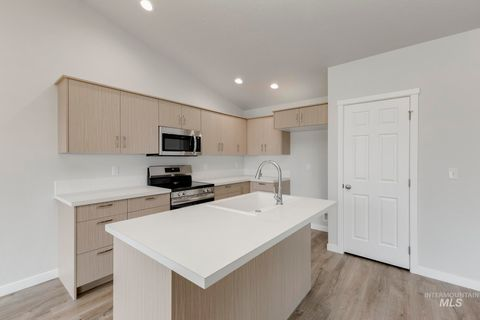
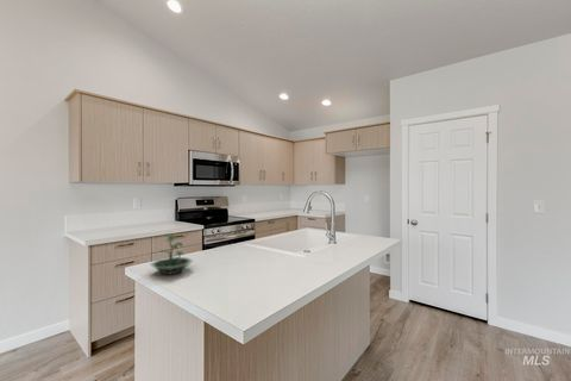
+ terrarium [149,232,194,276]
